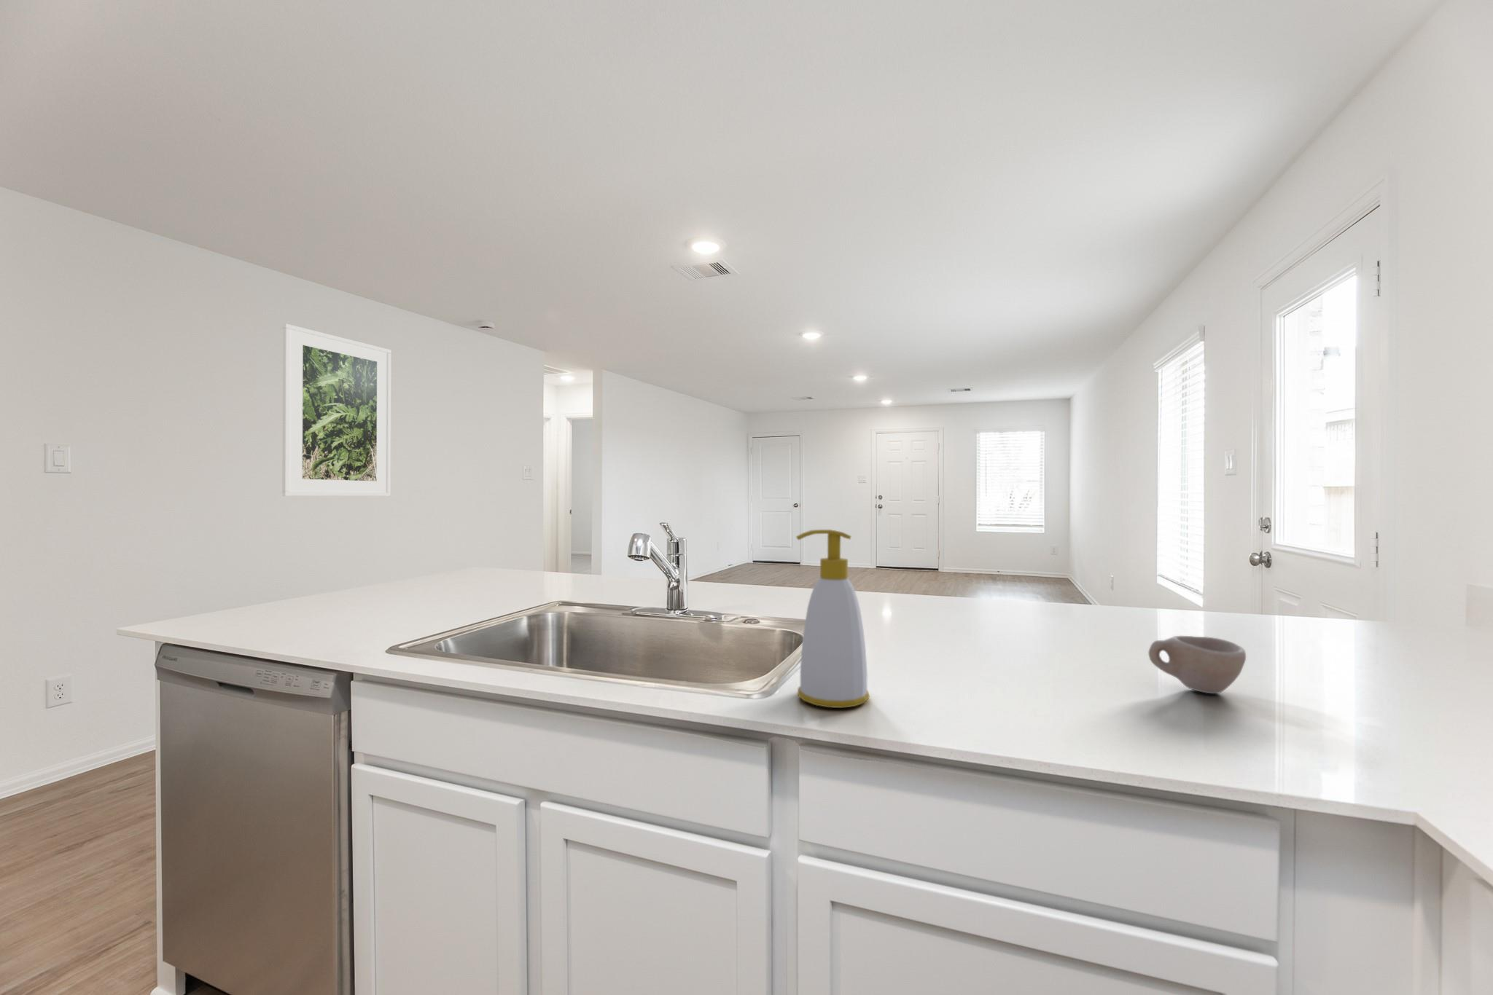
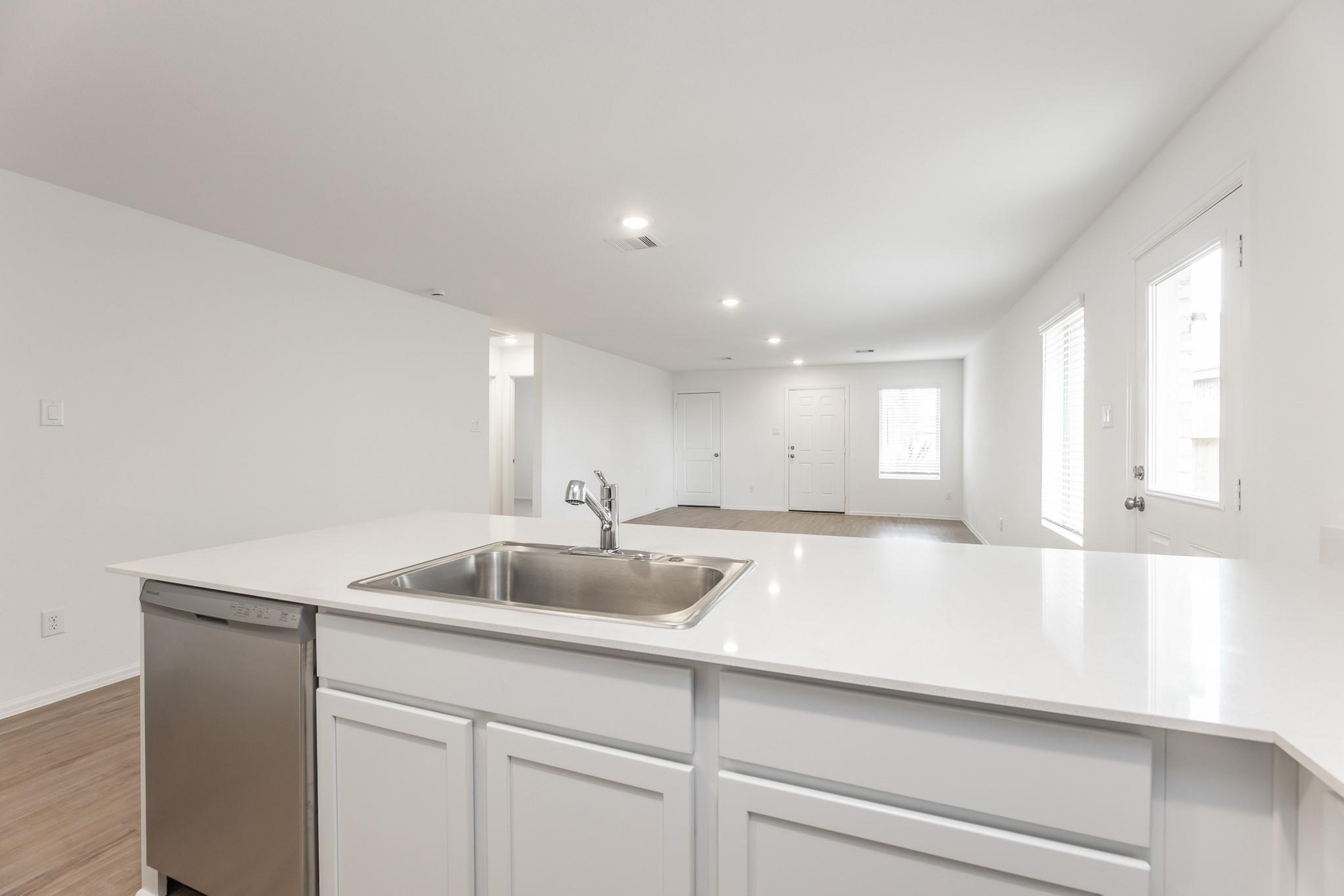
- cup [1148,635,1246,694]
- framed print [281,323,392,496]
- soap bottle [795,529,871,708]
